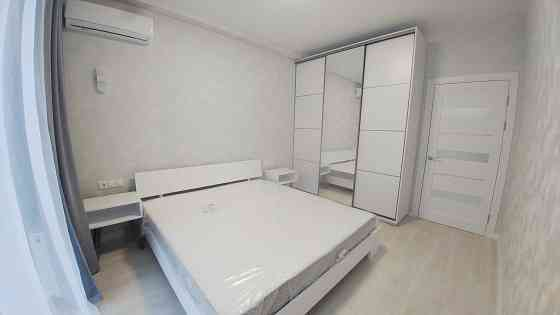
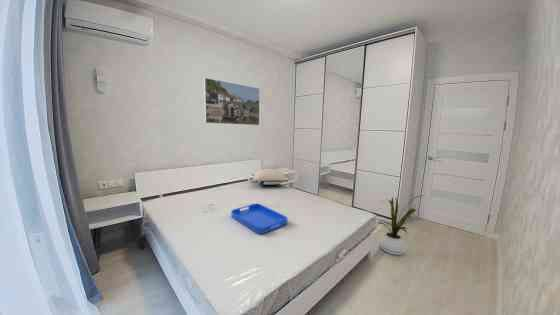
+ serving tray [230,203,288,235]
+ pillow [250,168,290,186]
+ house plant [377,195,424,256]
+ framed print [203,77,261,126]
